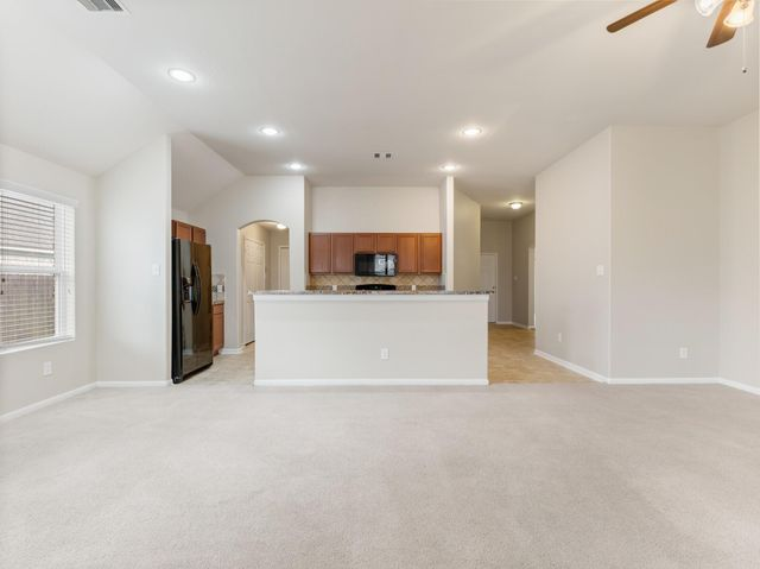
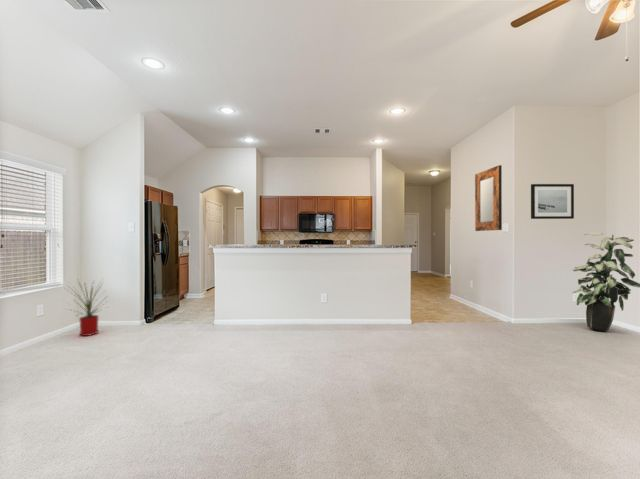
+ home mirror [474,164,503,232]
+ indoor plant [571,231,640,333]
+ house plant [60,277,110,337]
+ wall art [530,183,575,220]
